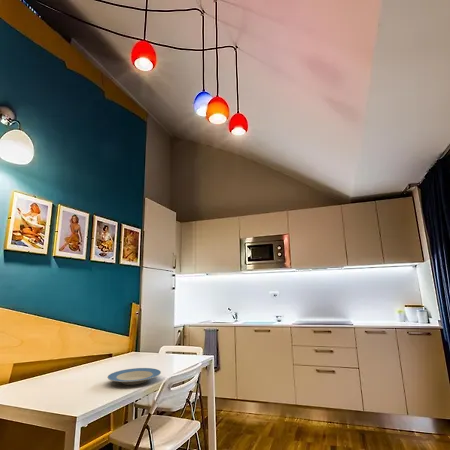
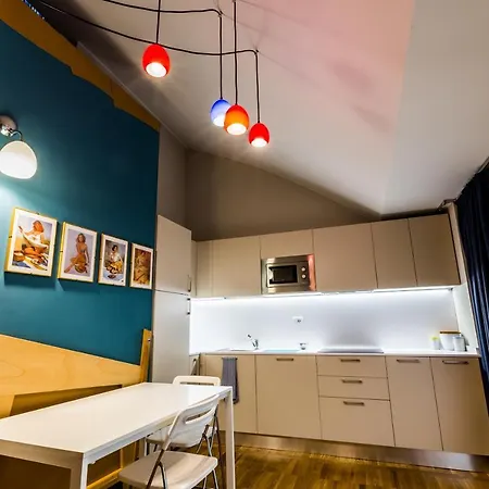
- plate [107,367,162,386]
